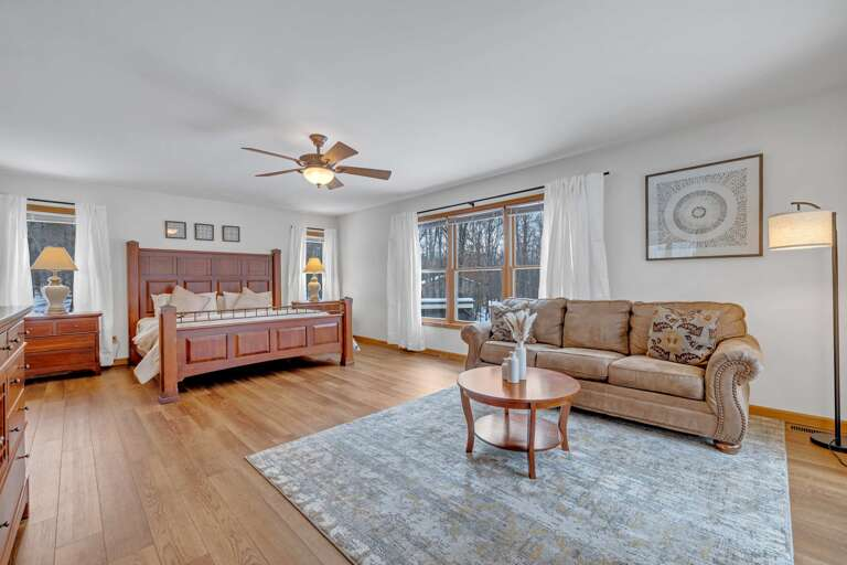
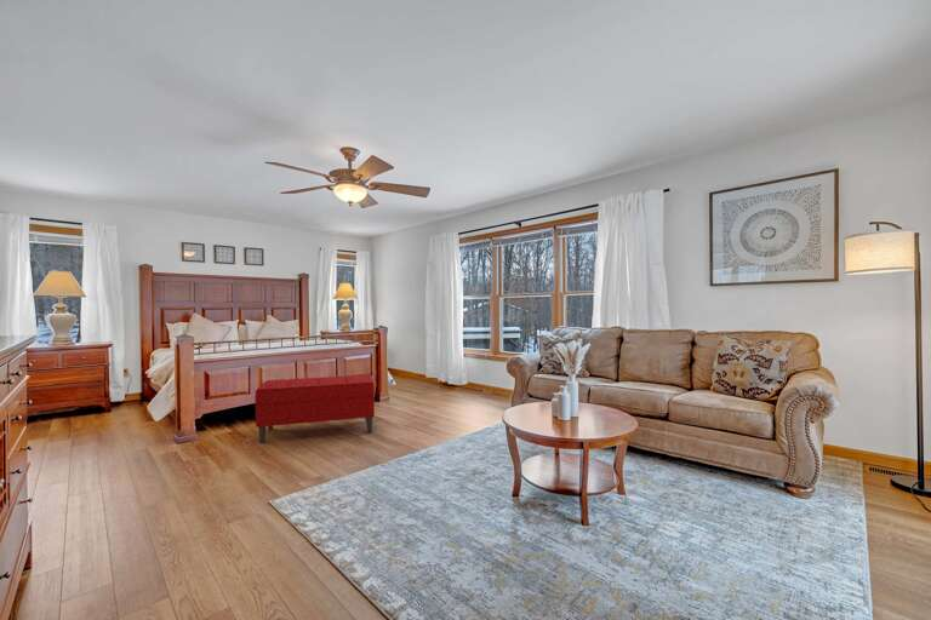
+ bench [253,373,376,444]
